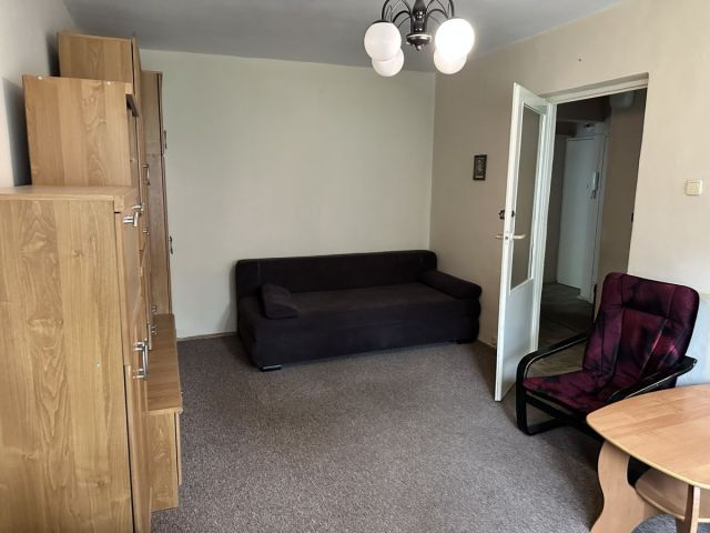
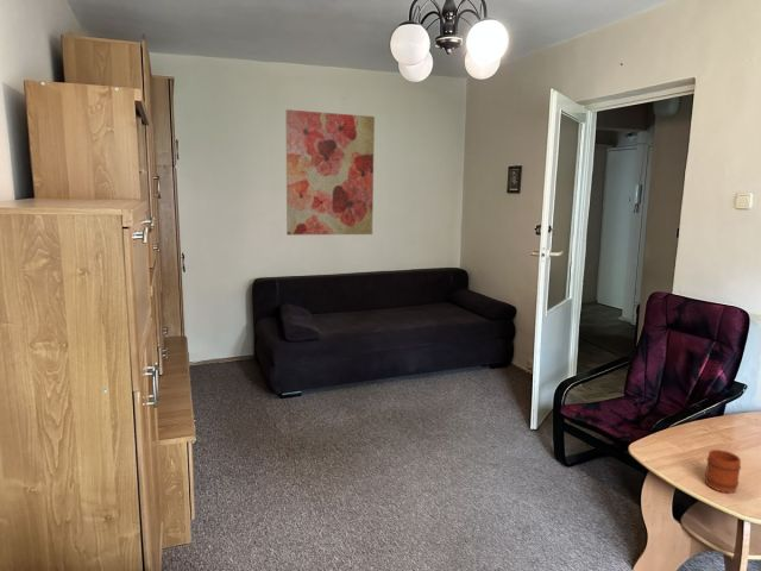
+ wall art [285,108,376,236]
+ mug [704,448,742,494]
